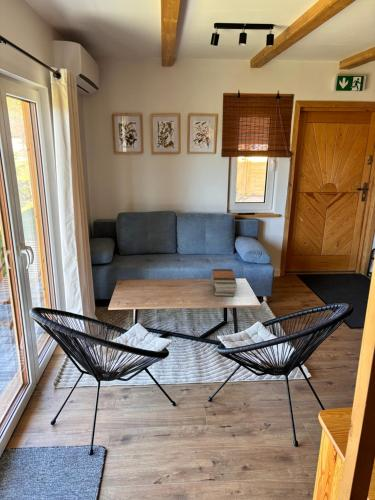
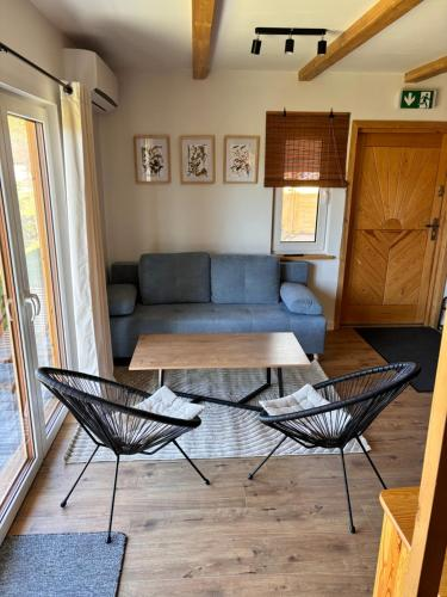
- book stack [211,268,238,297]
